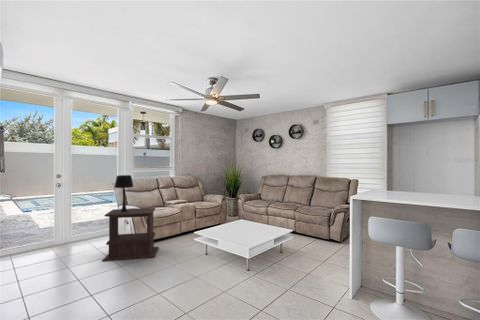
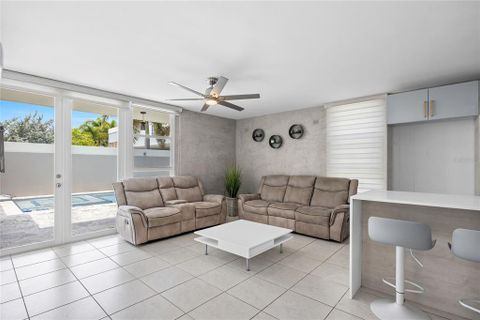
- side table [101,207,160,262]
- table lamp [113,174,135,213]
